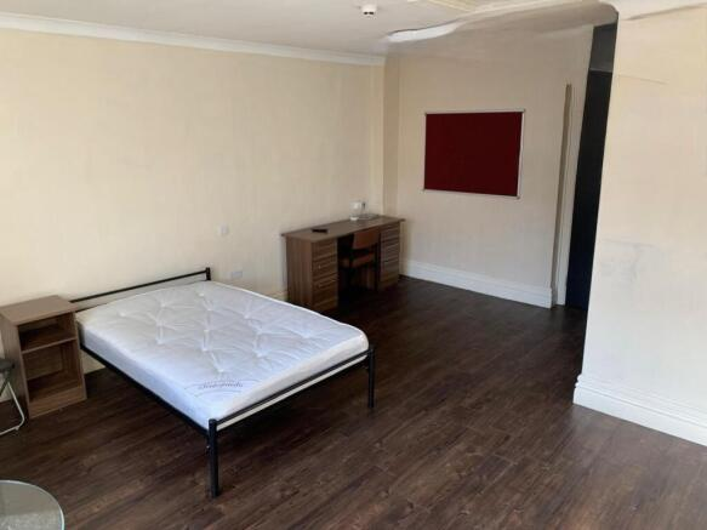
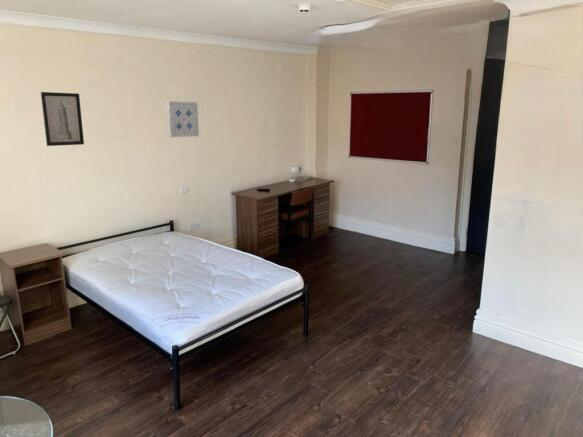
+ wall art [166,100,200,138]
+ wall art [40,91,85,147]
